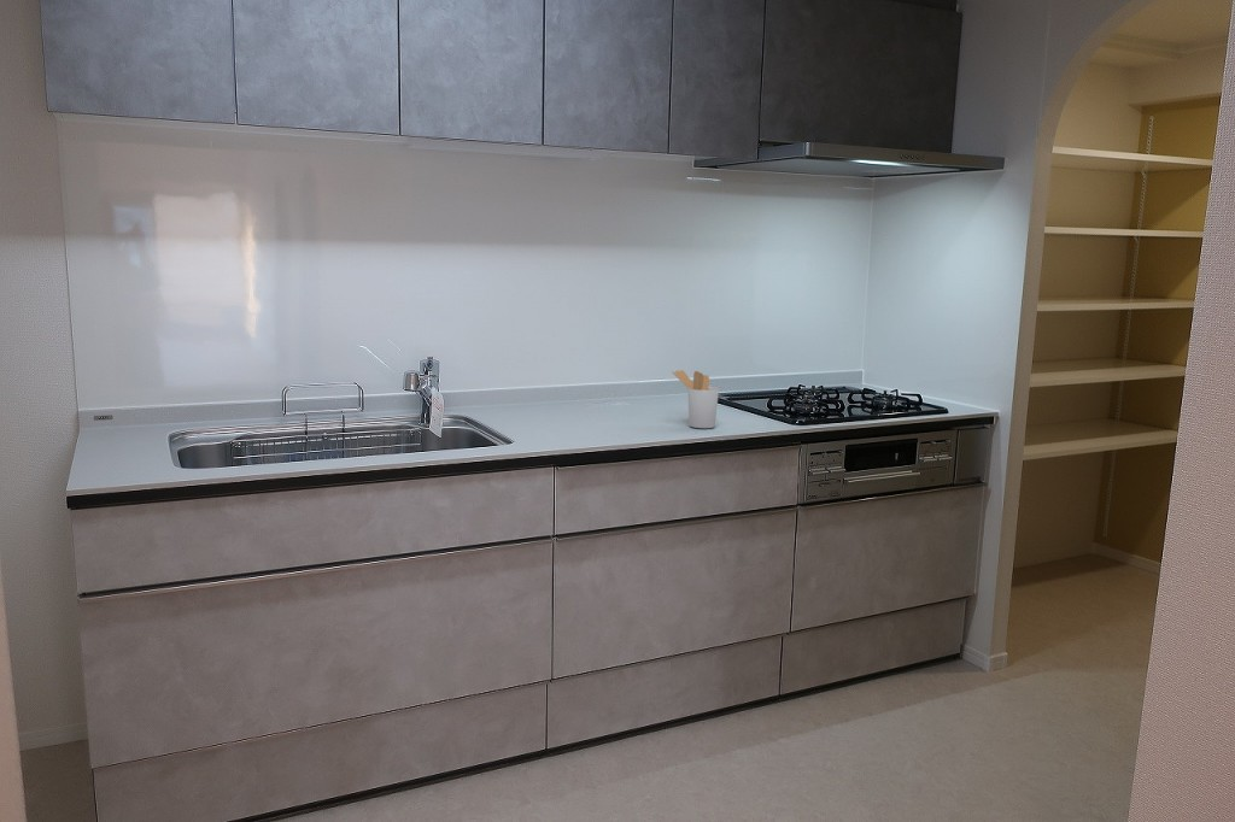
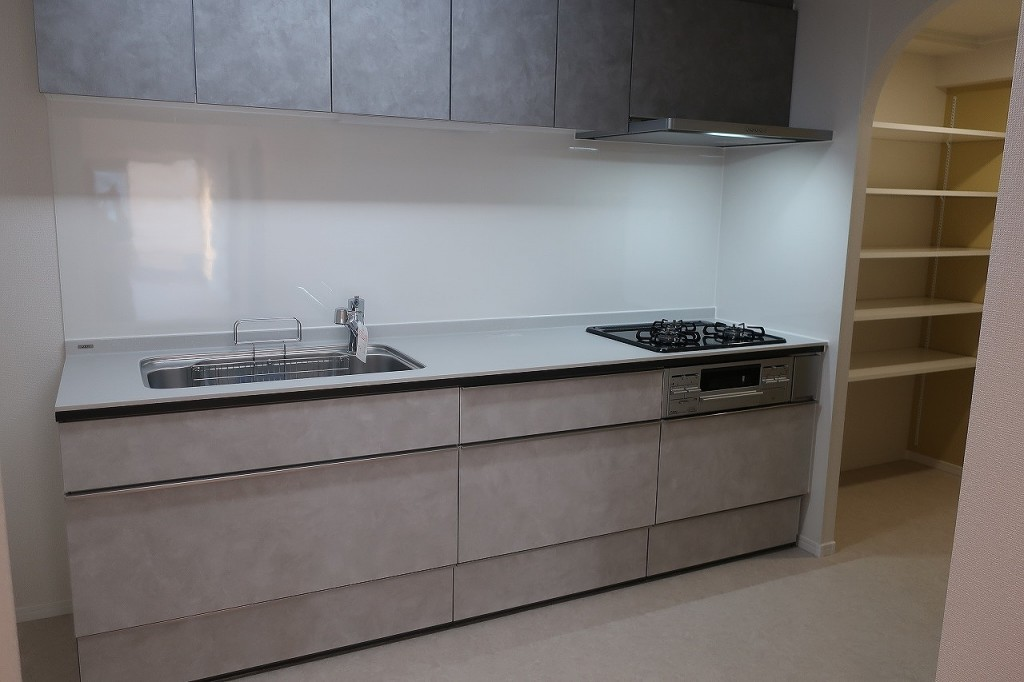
- utensil holder [671,369,720,429]
